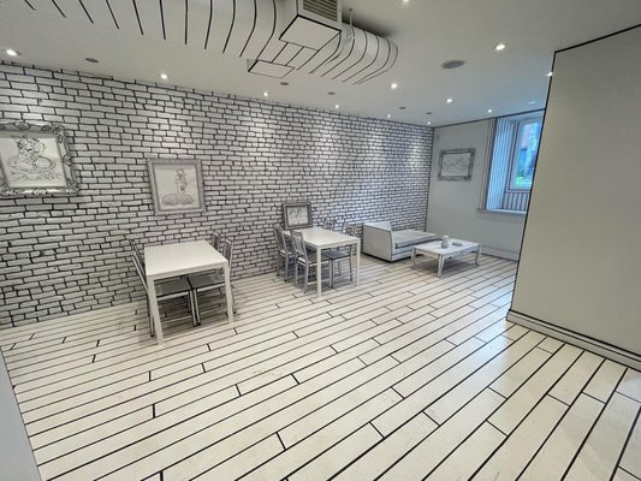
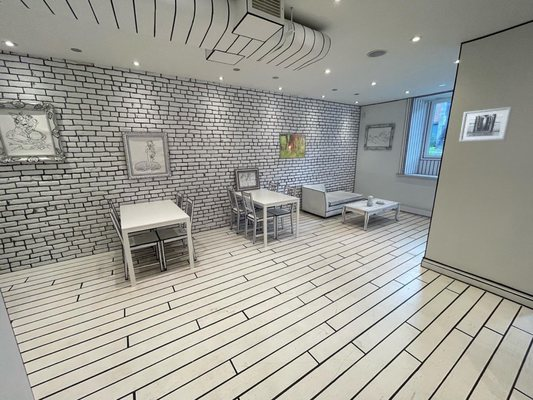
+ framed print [278,132,307,160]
+ wall art [458,106,513,143]
